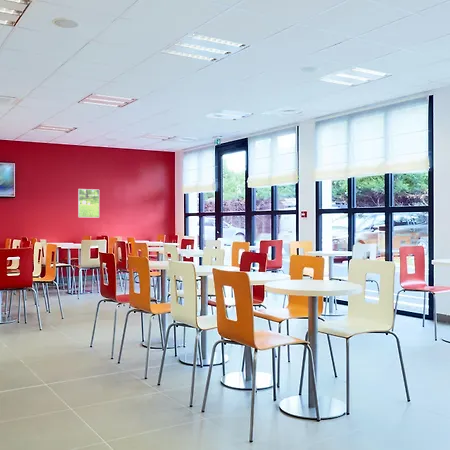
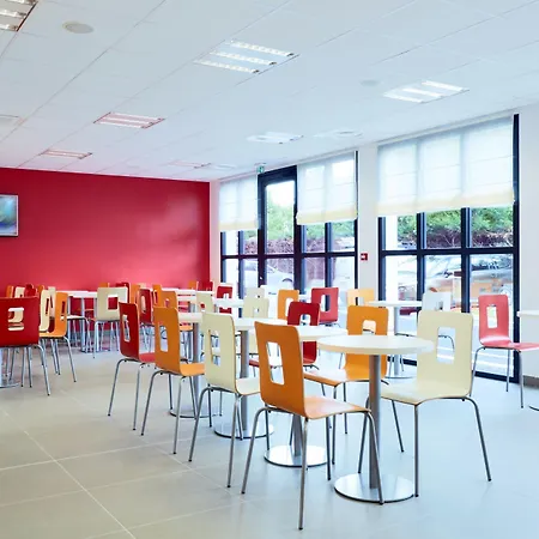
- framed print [77,188,100,218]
